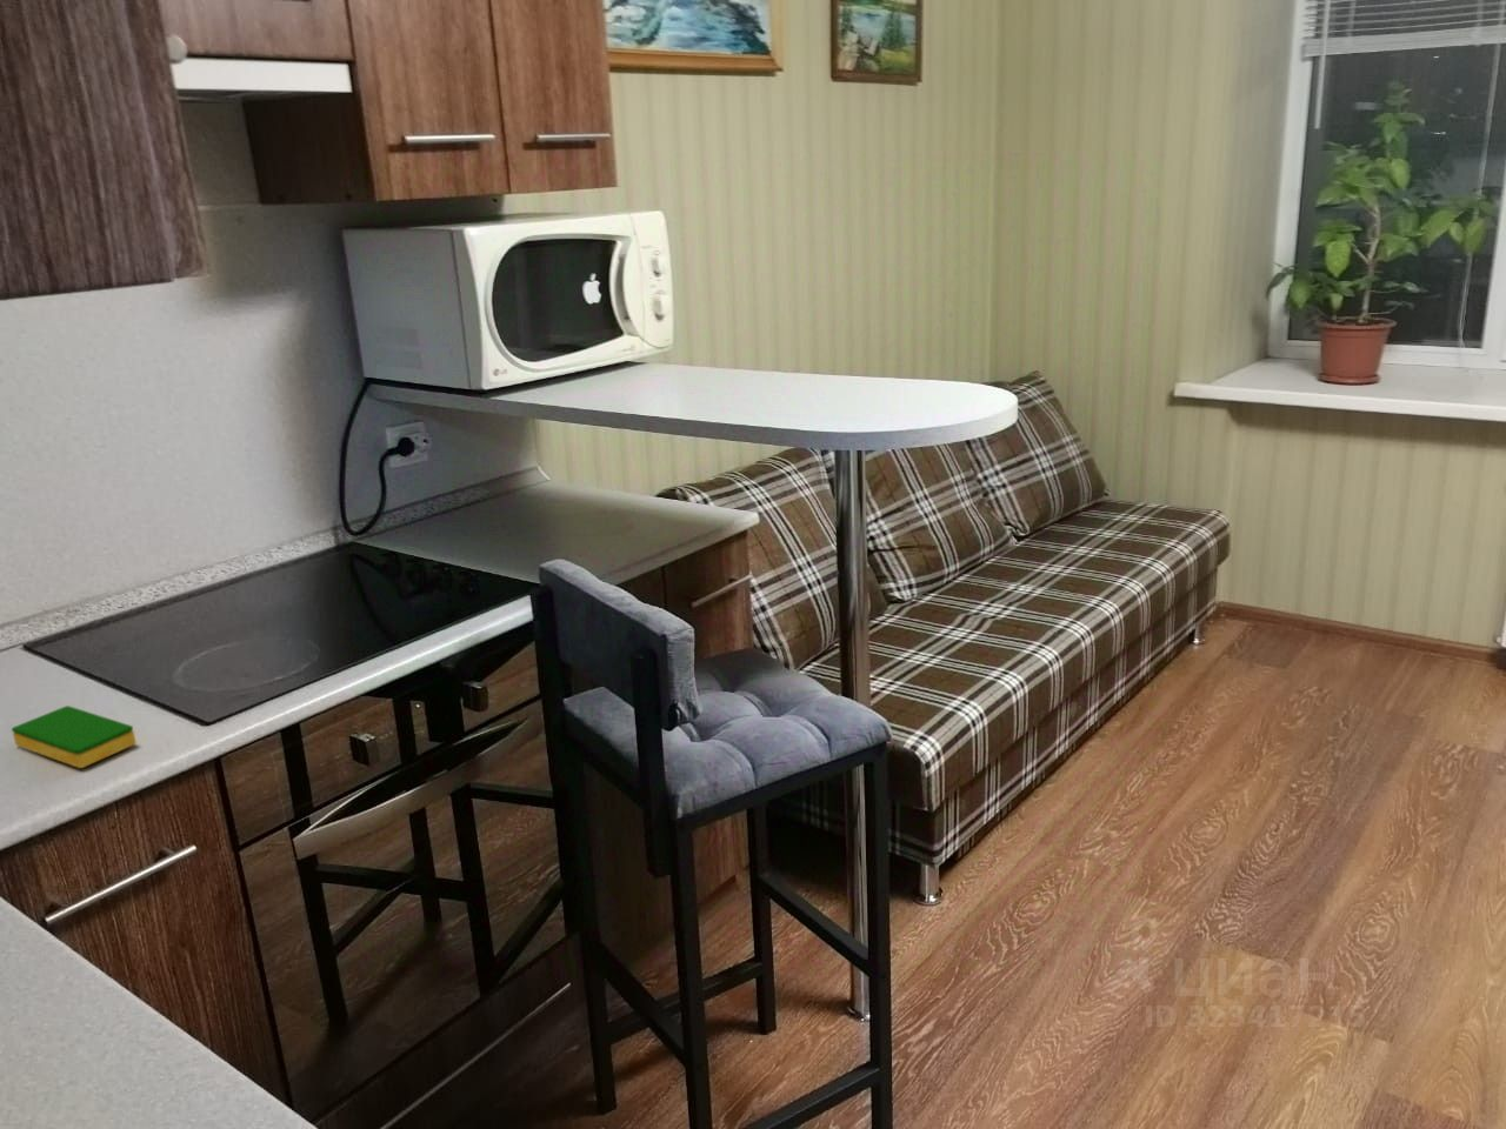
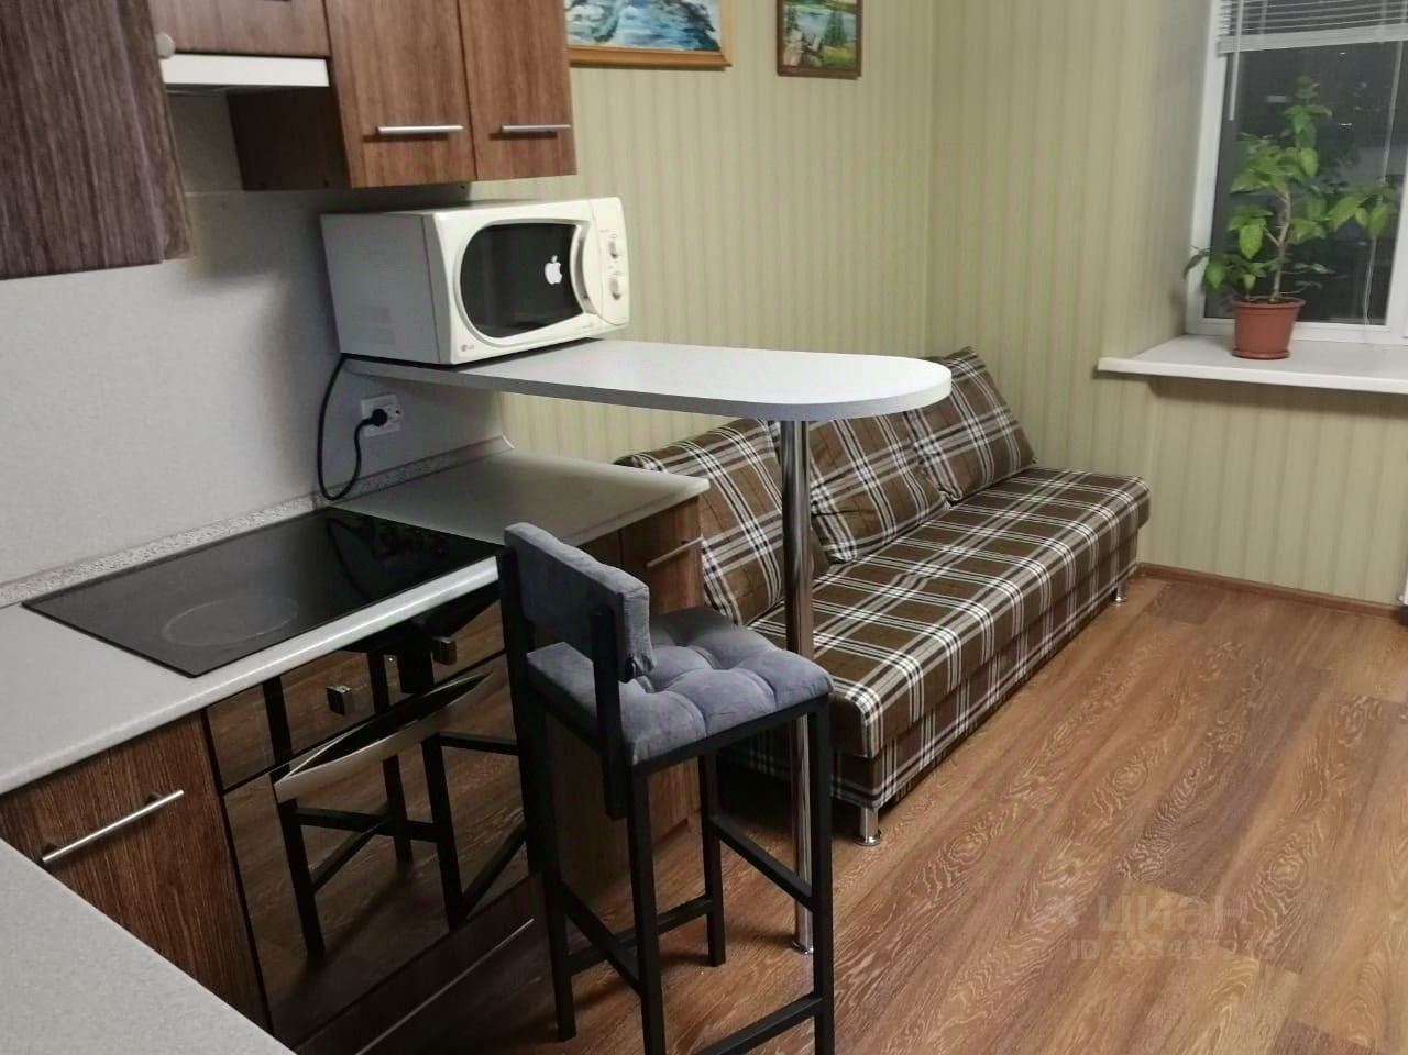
- dish sponge [11,704,138,770]
